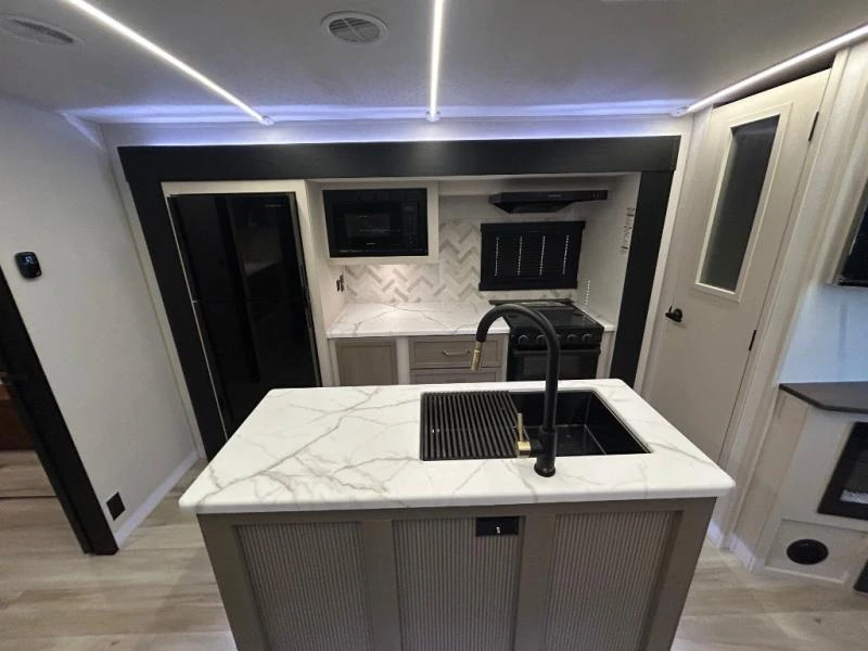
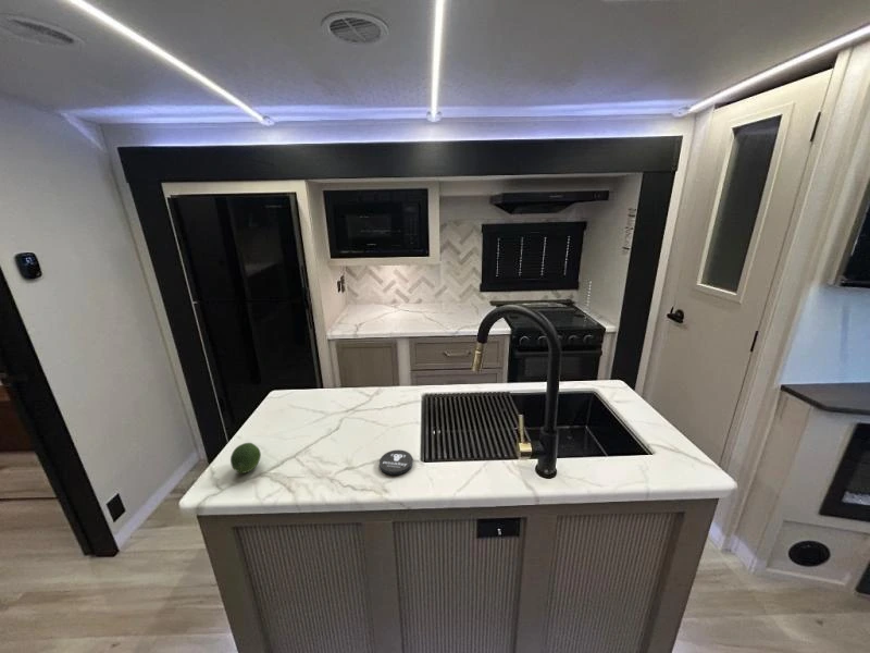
+ fruit [229,442,262,475]
+ coaster [378,448,414,477]
